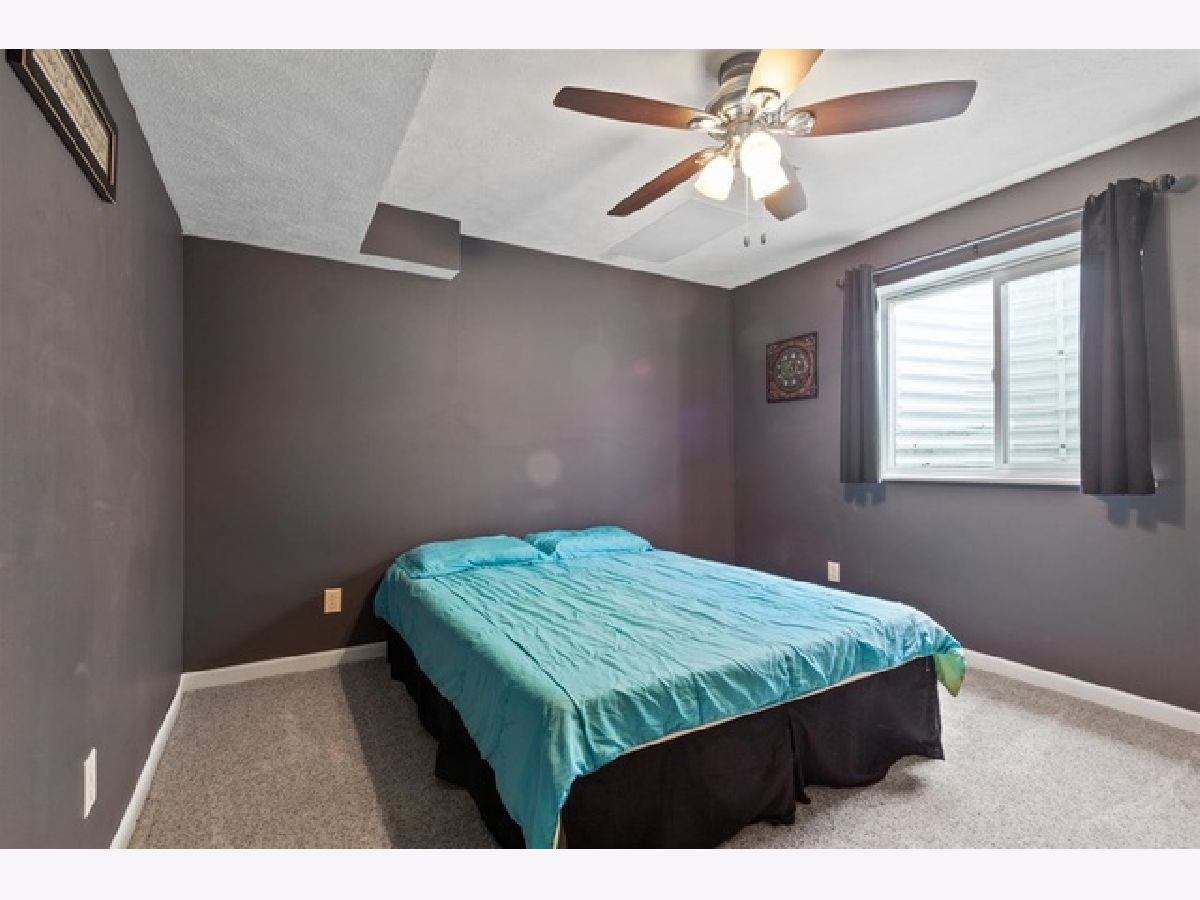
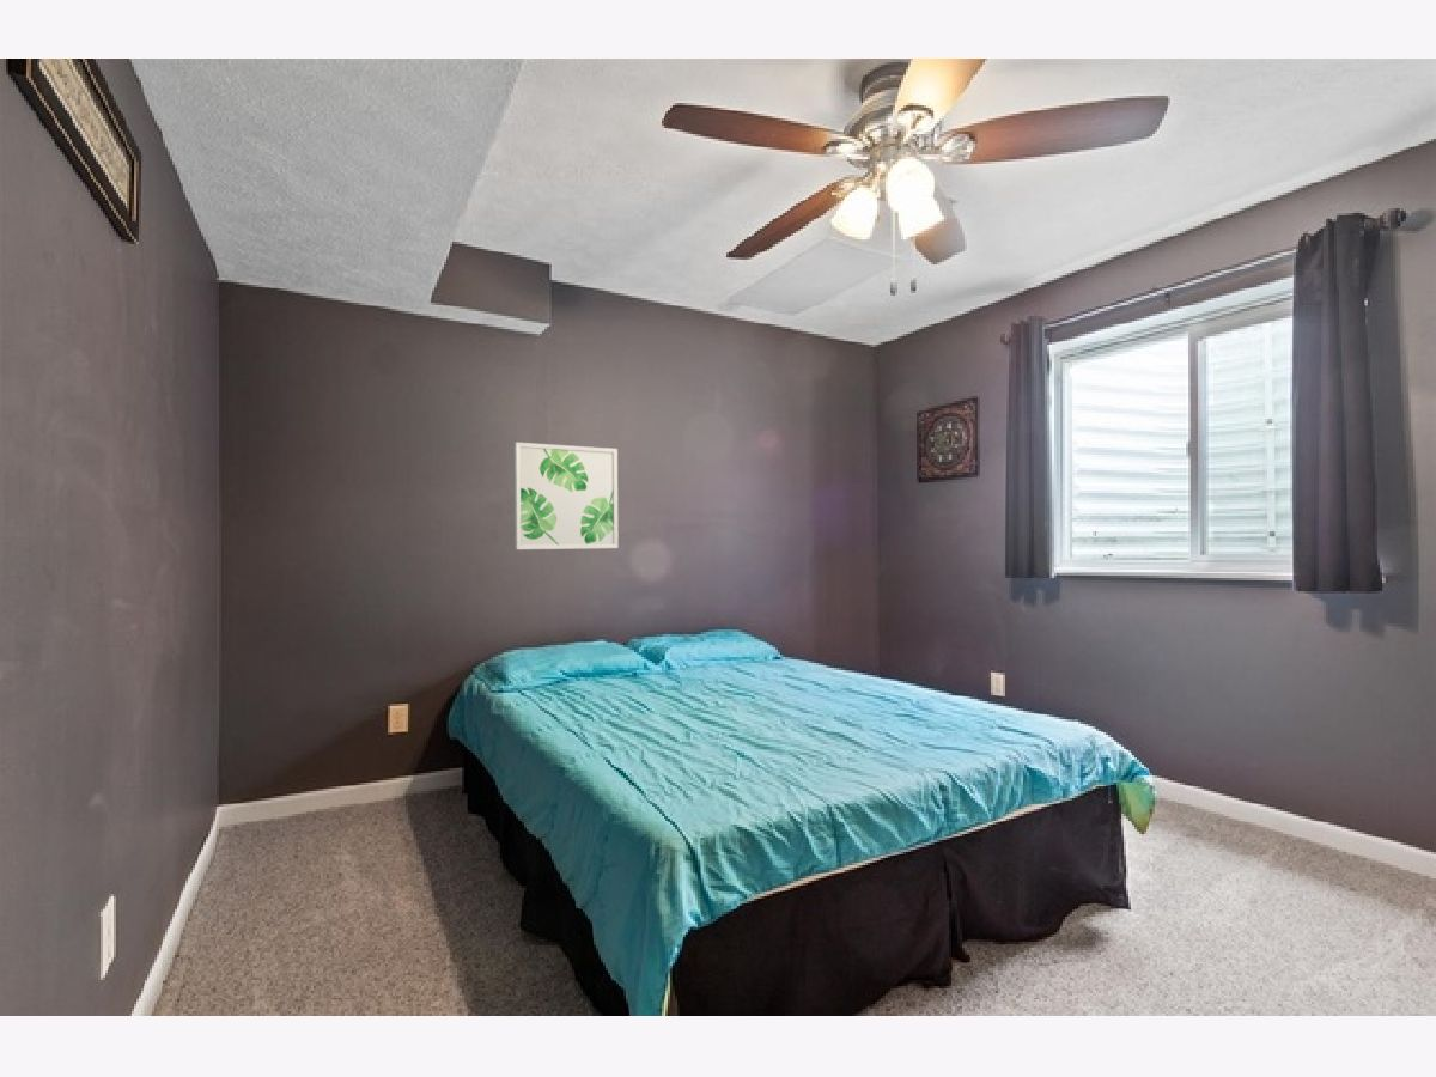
+ wall art [513,442,620,550]
